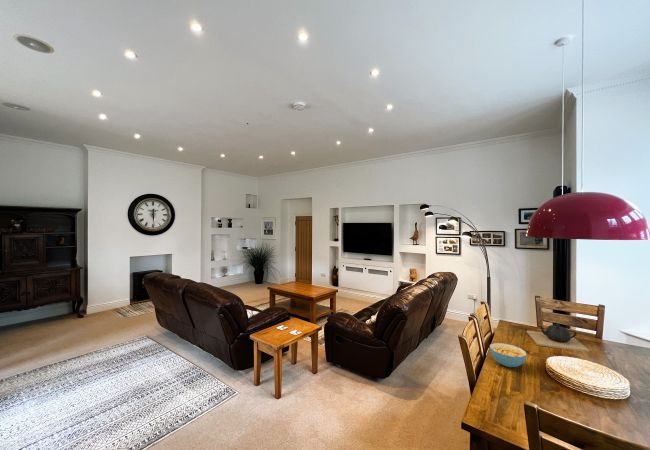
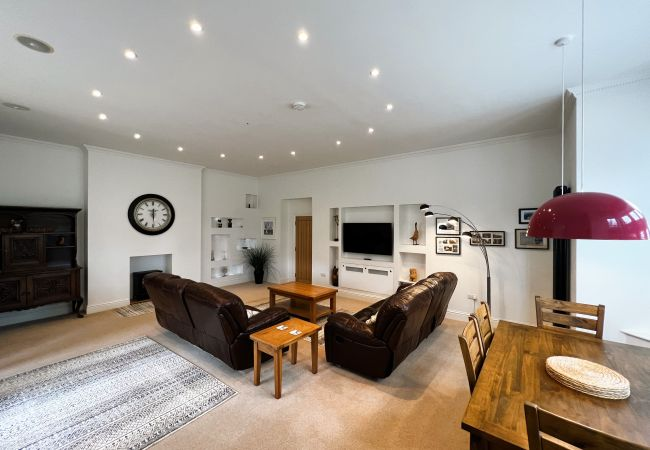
- cereal bowl [489,342,528,368]
- teapot [526,323,591,353]
